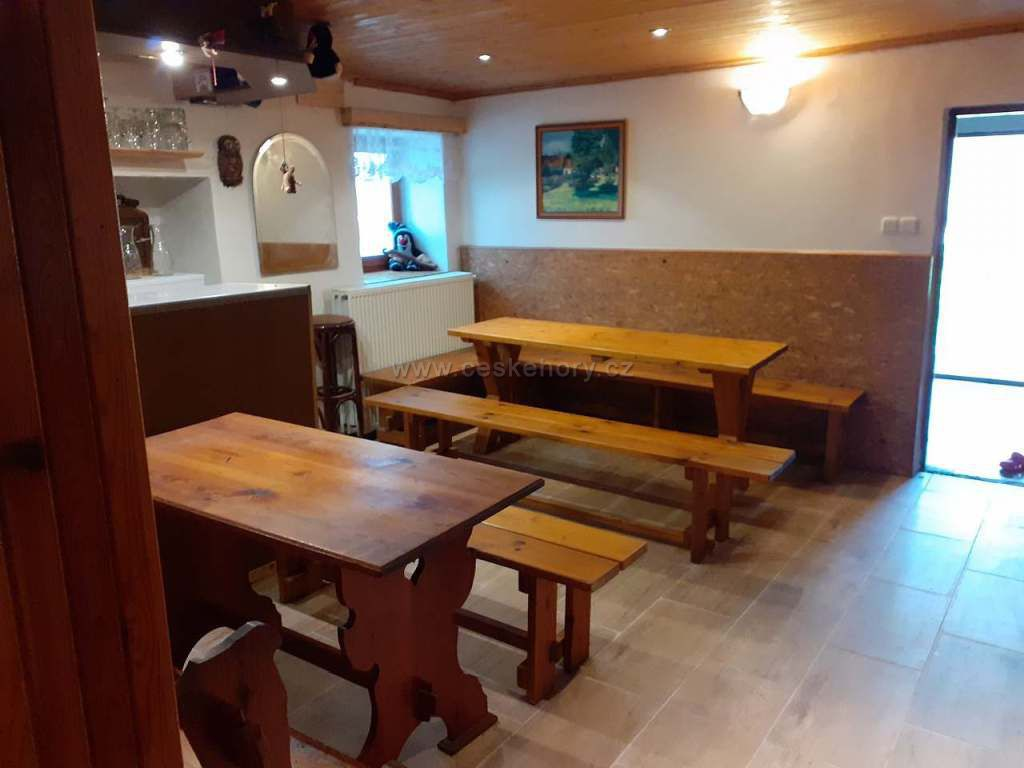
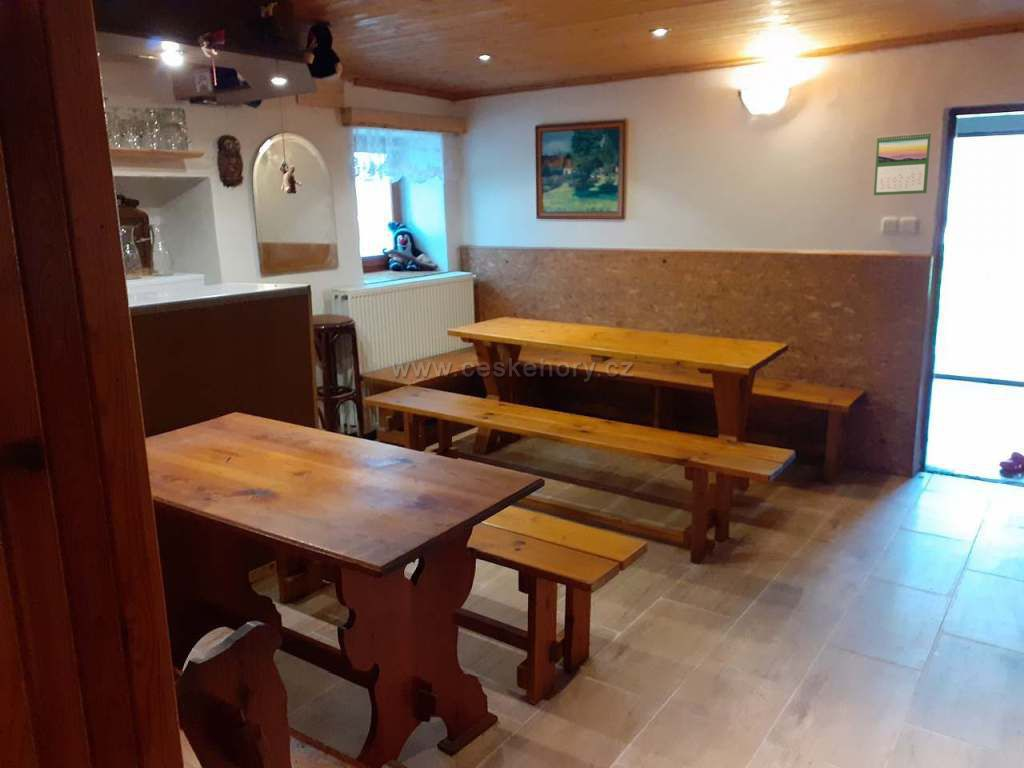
+ calendar [873,131,932,196]
